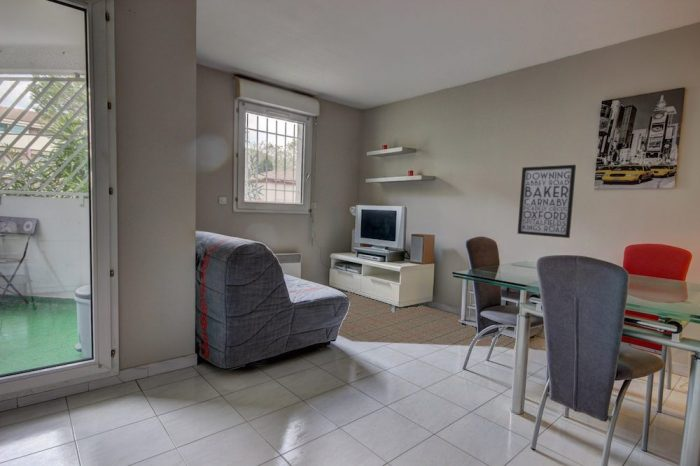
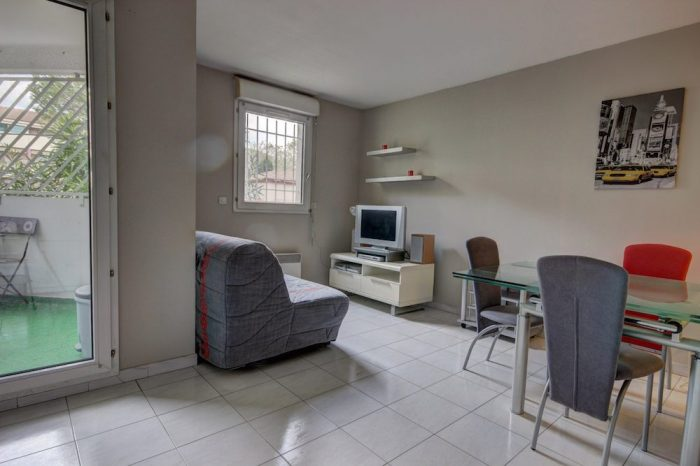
- wall art [516,164,577,239]
- rug [337,291,536,350]
